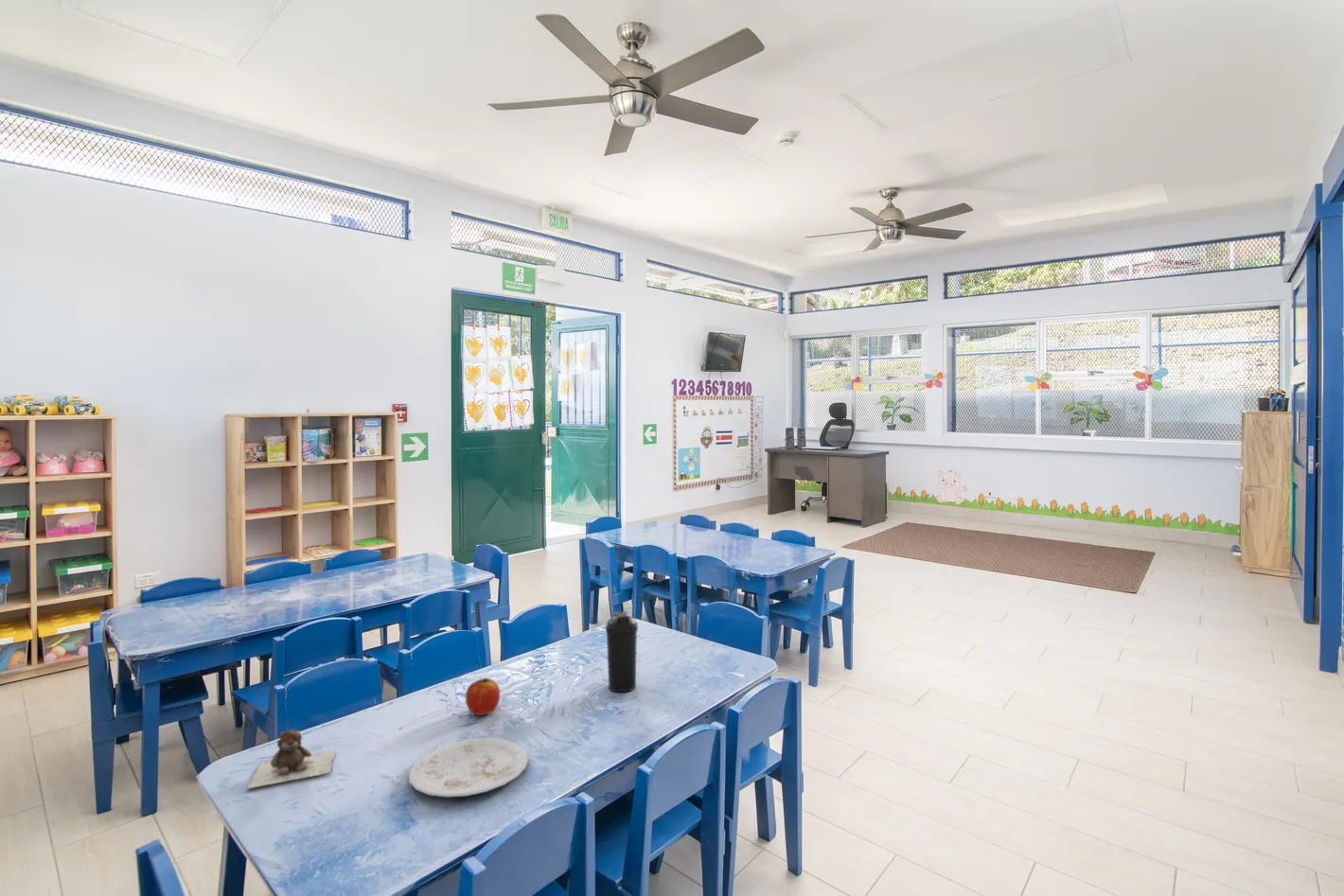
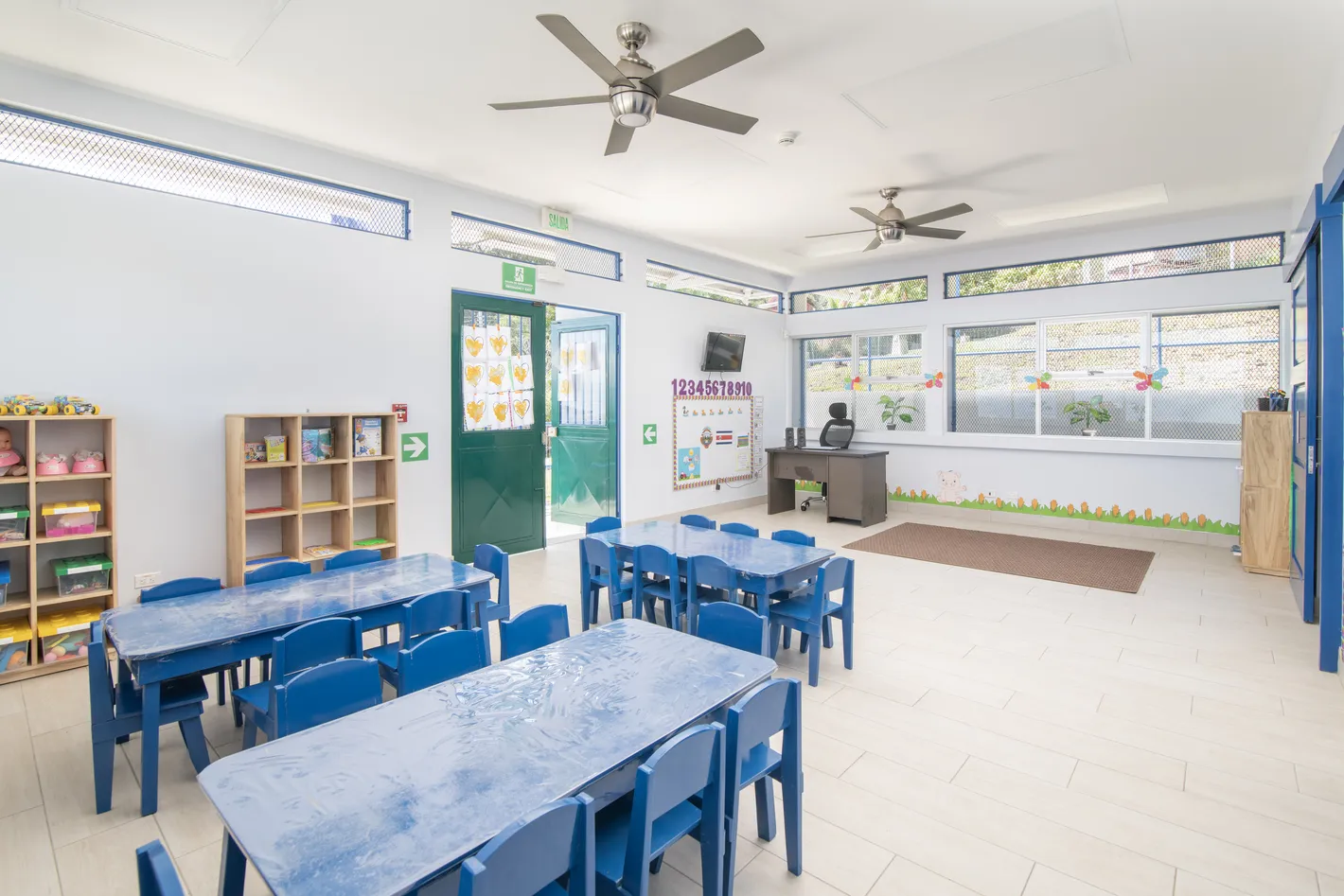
- teddy bear [246,729,337,789]
- water bottle [605,610,639,693]
- plate [408,737,529,798]
- apple [465,677,501,716]
